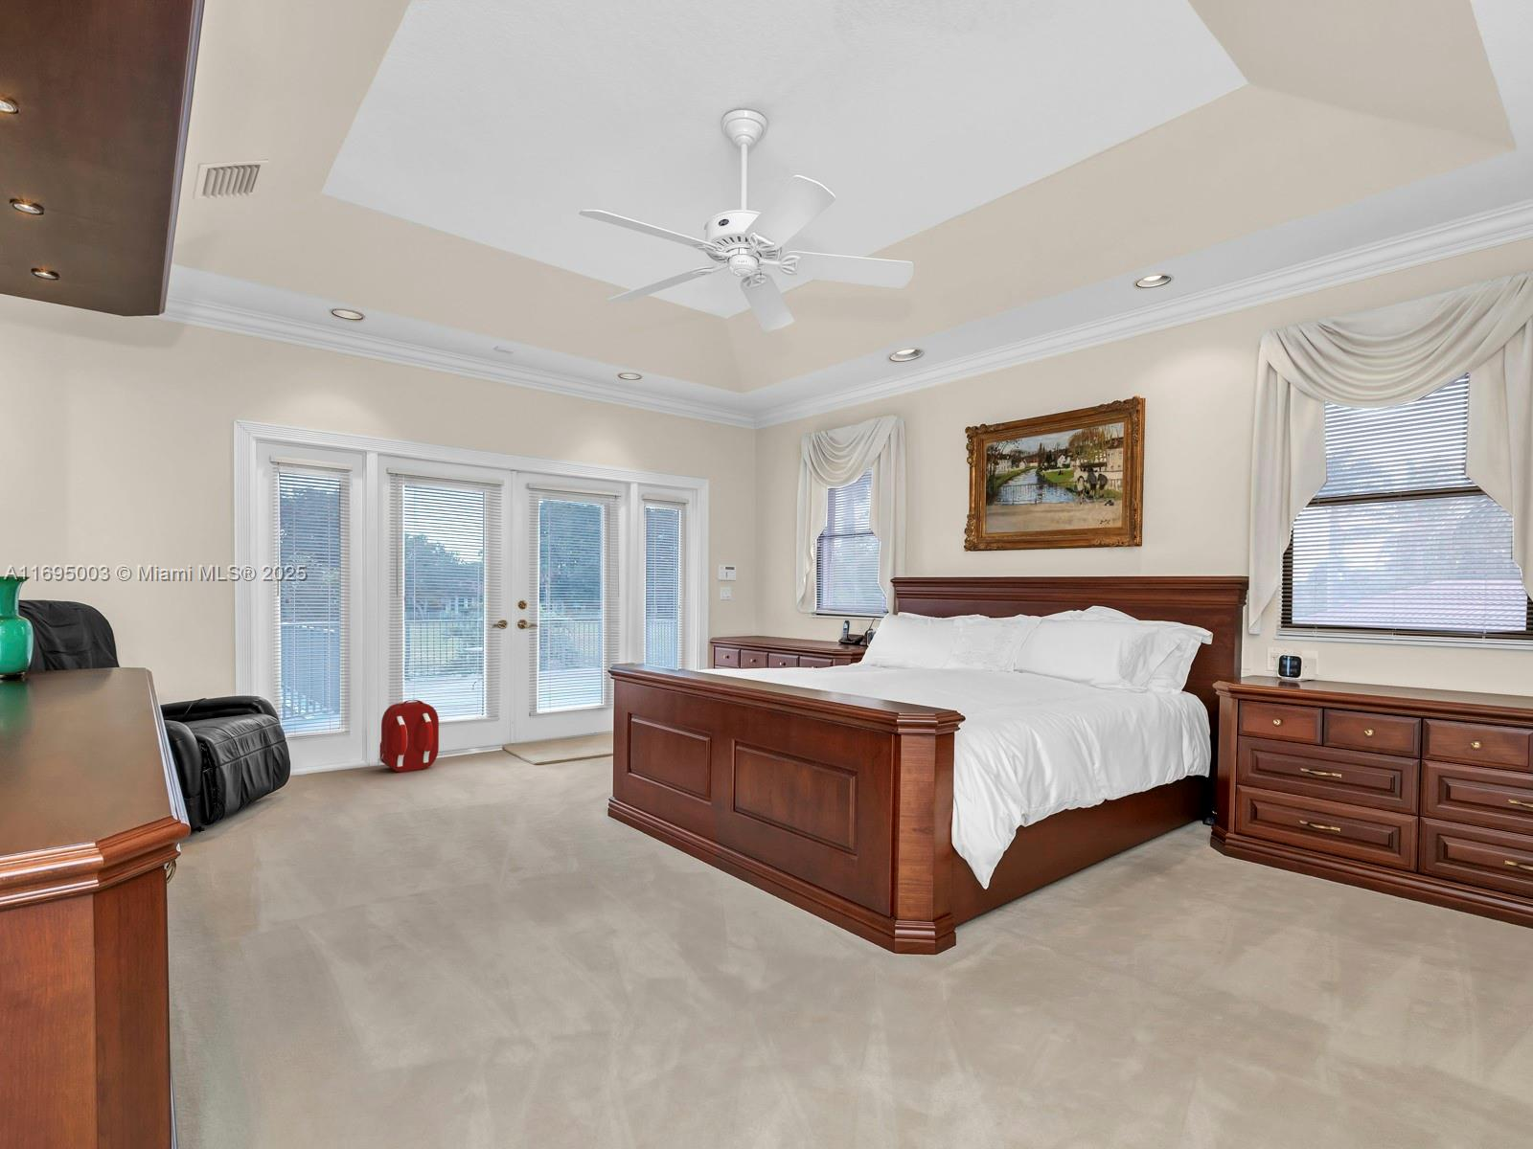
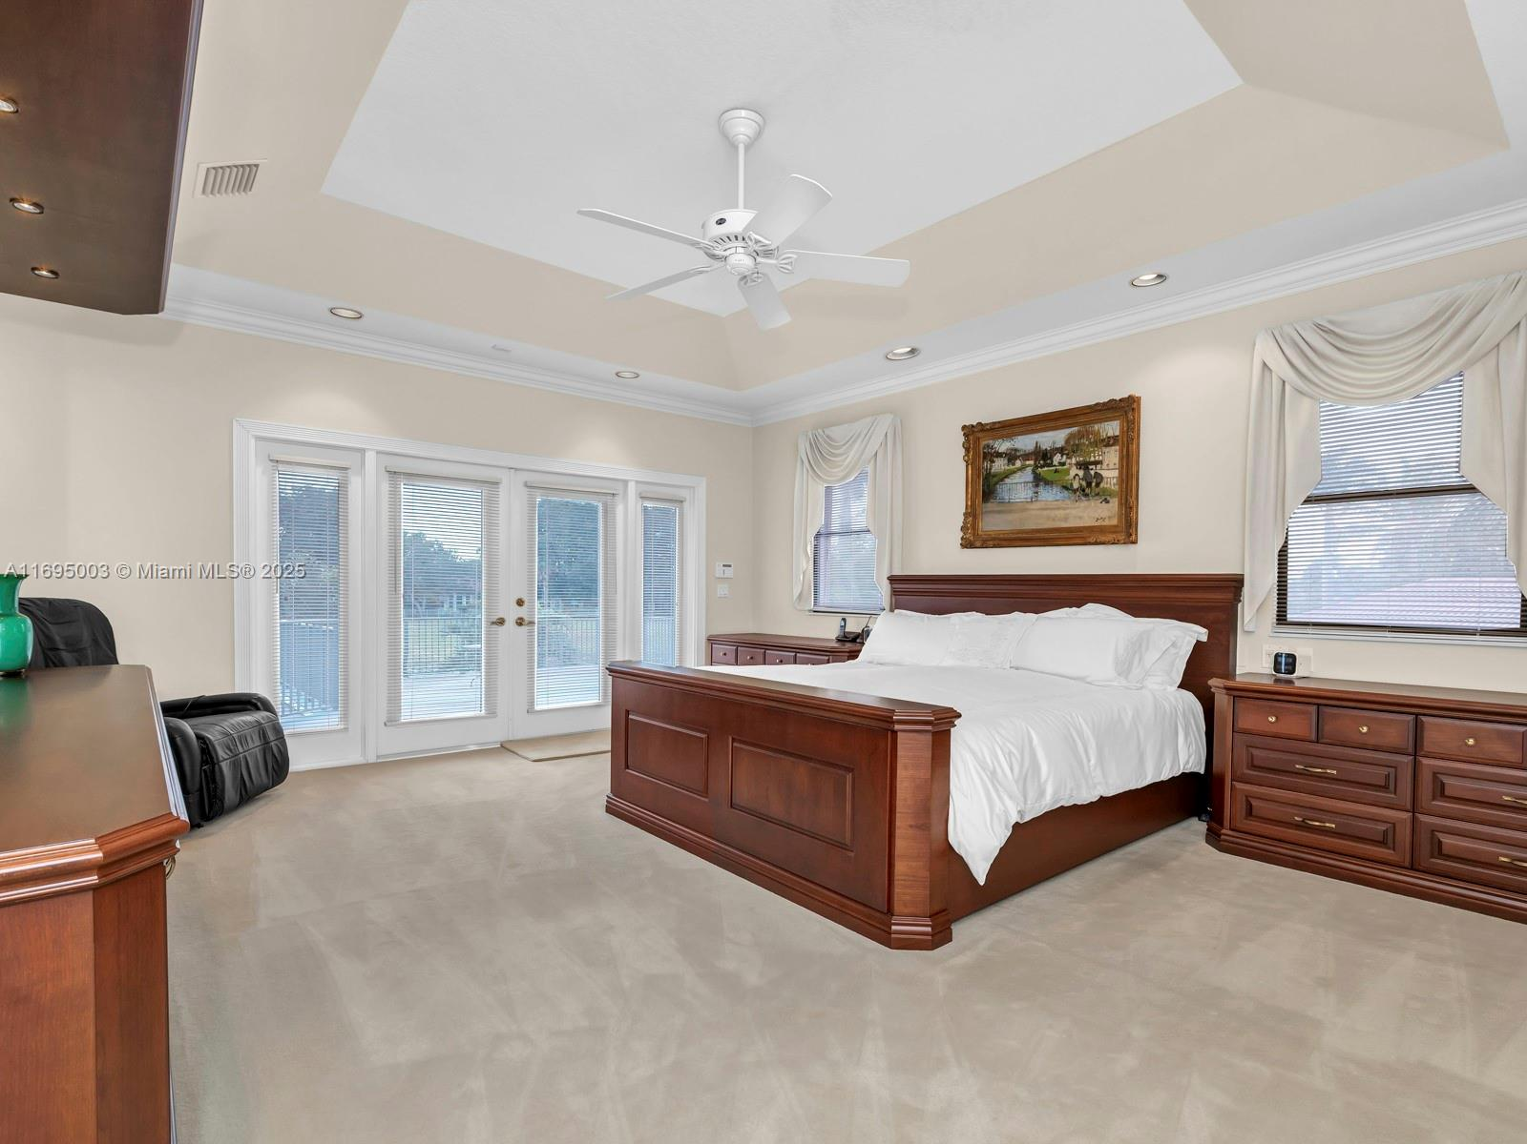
- backpack [379,699,439,774]
